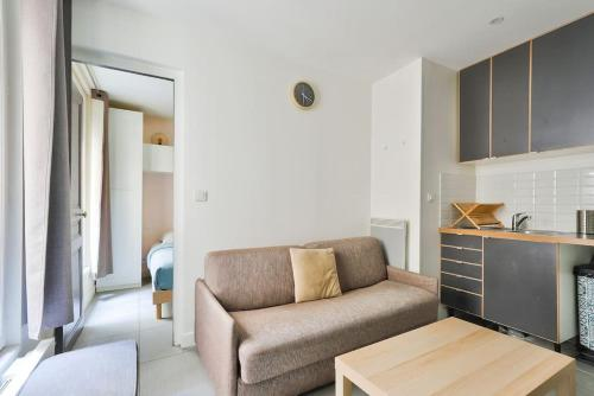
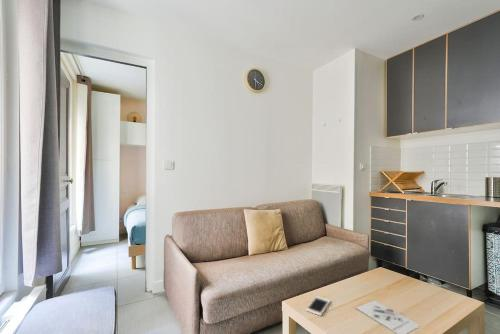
+ cell phone [305,295,331,317]
+ architectural model [355,299,422,334]
